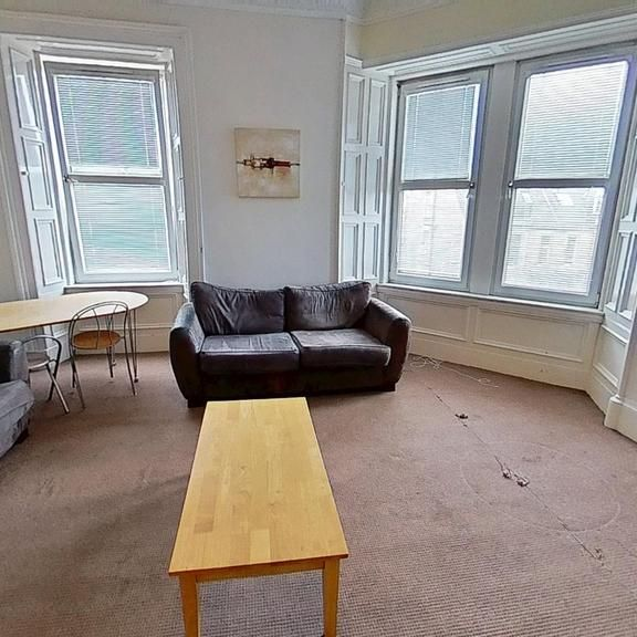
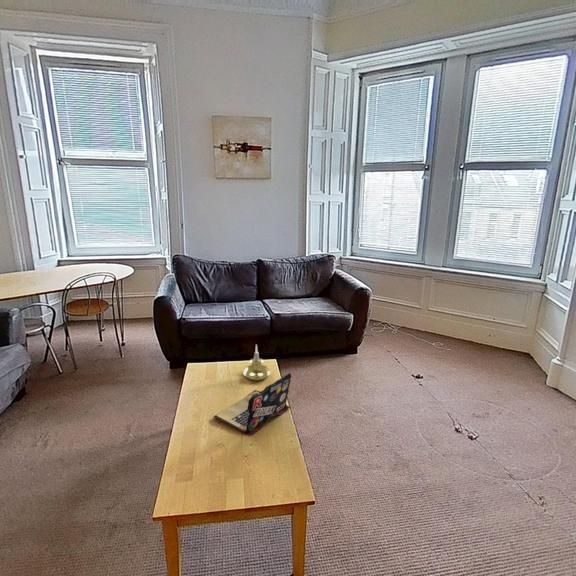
+ laptop [213,372,292,437]
+ candle holder [242,344,271,382]
